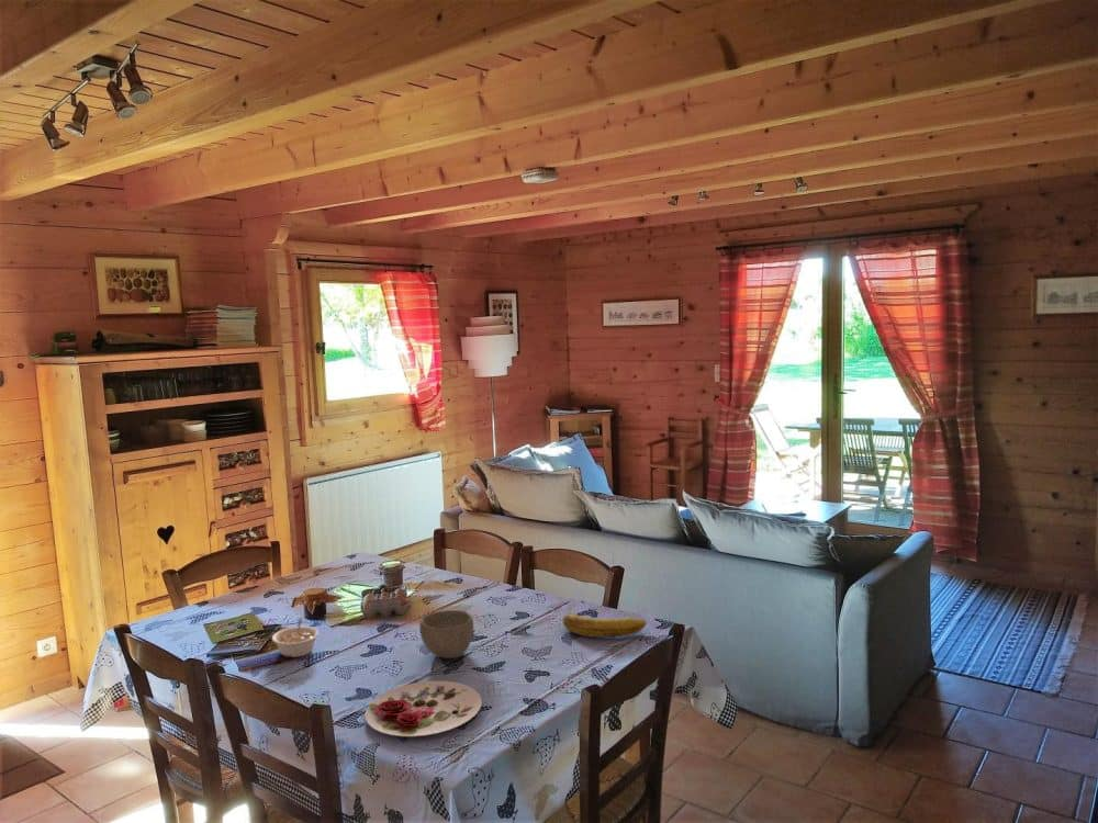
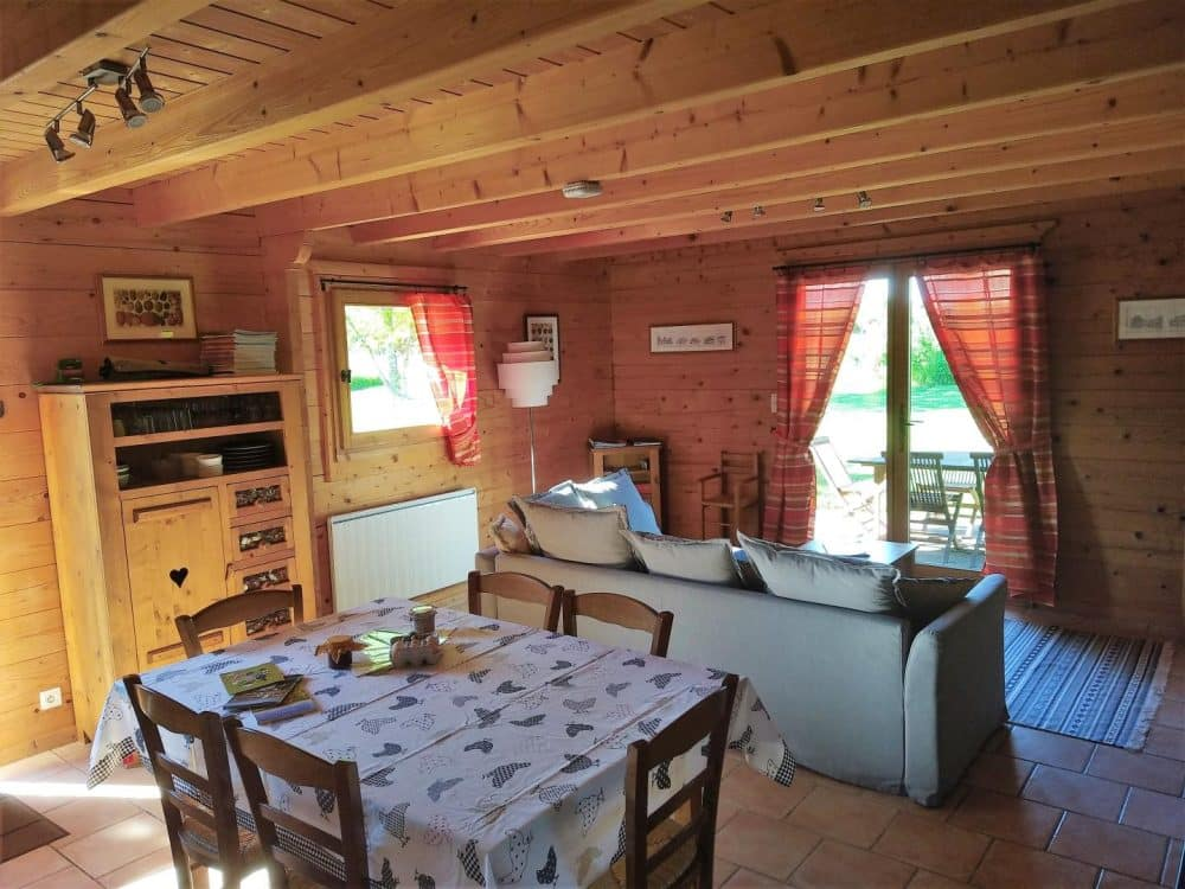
- bowl [418,609,474,659]
- banana [561,611,647,639]
- legume [271,618,320,658]
- plate [365,680,483,737]
